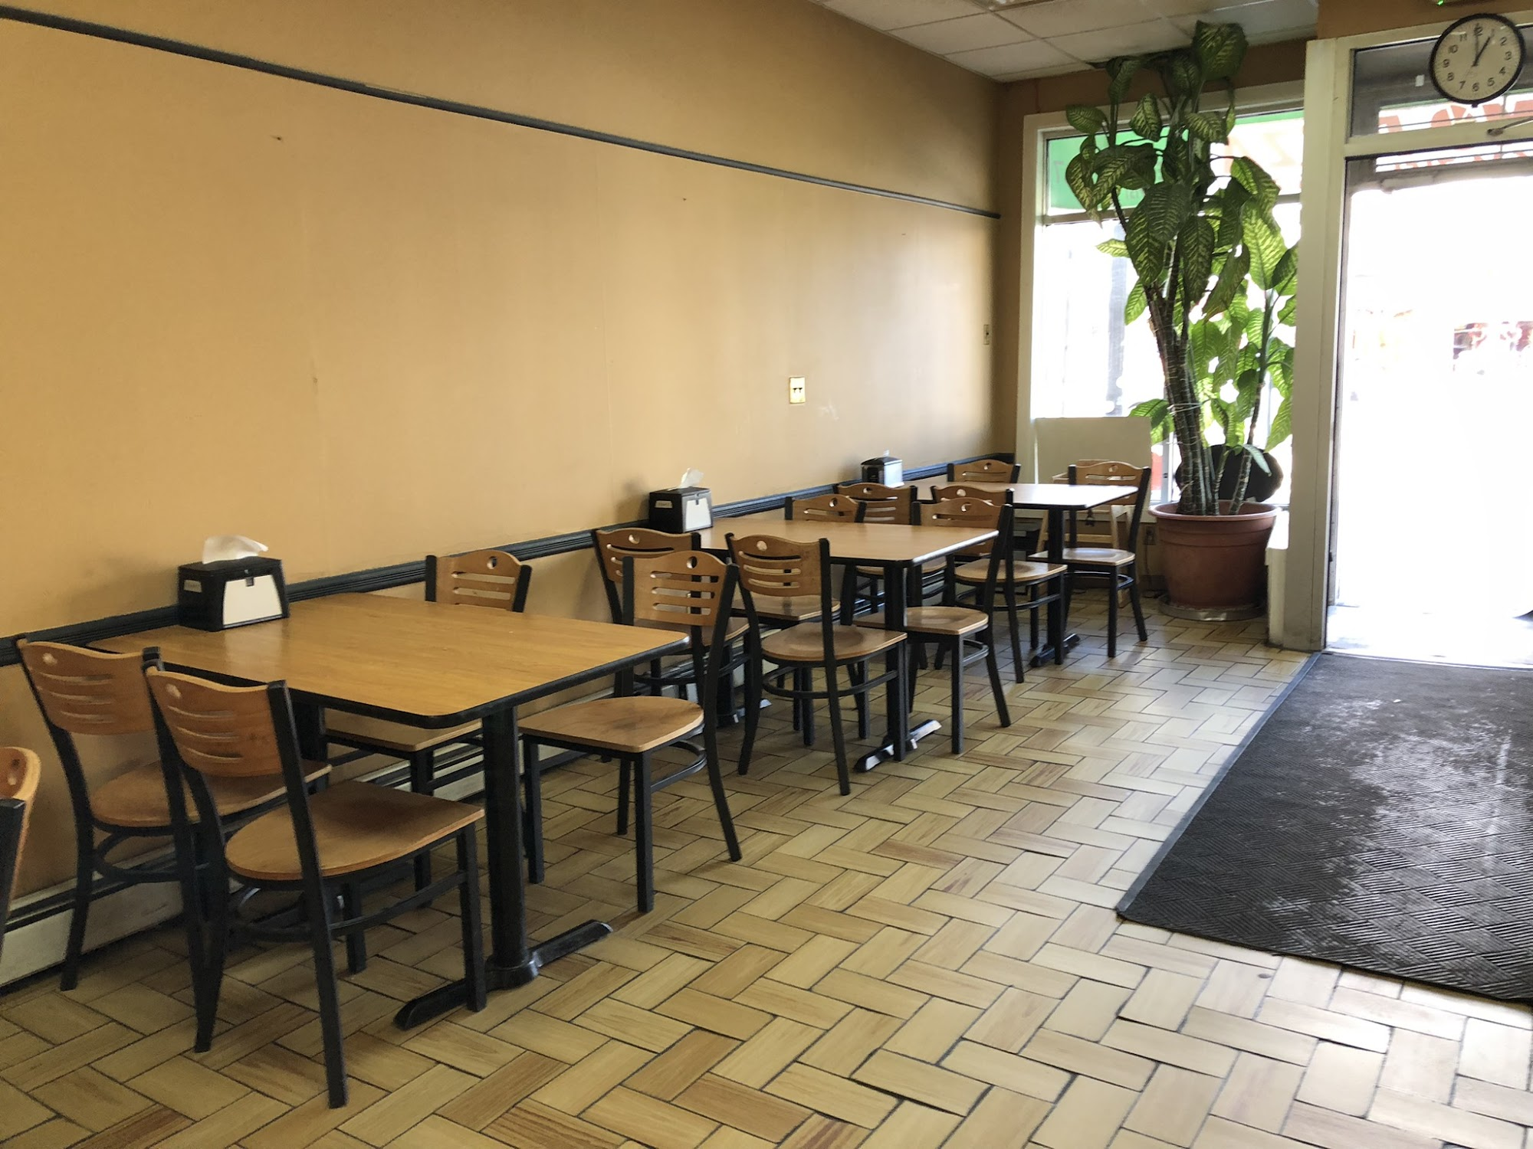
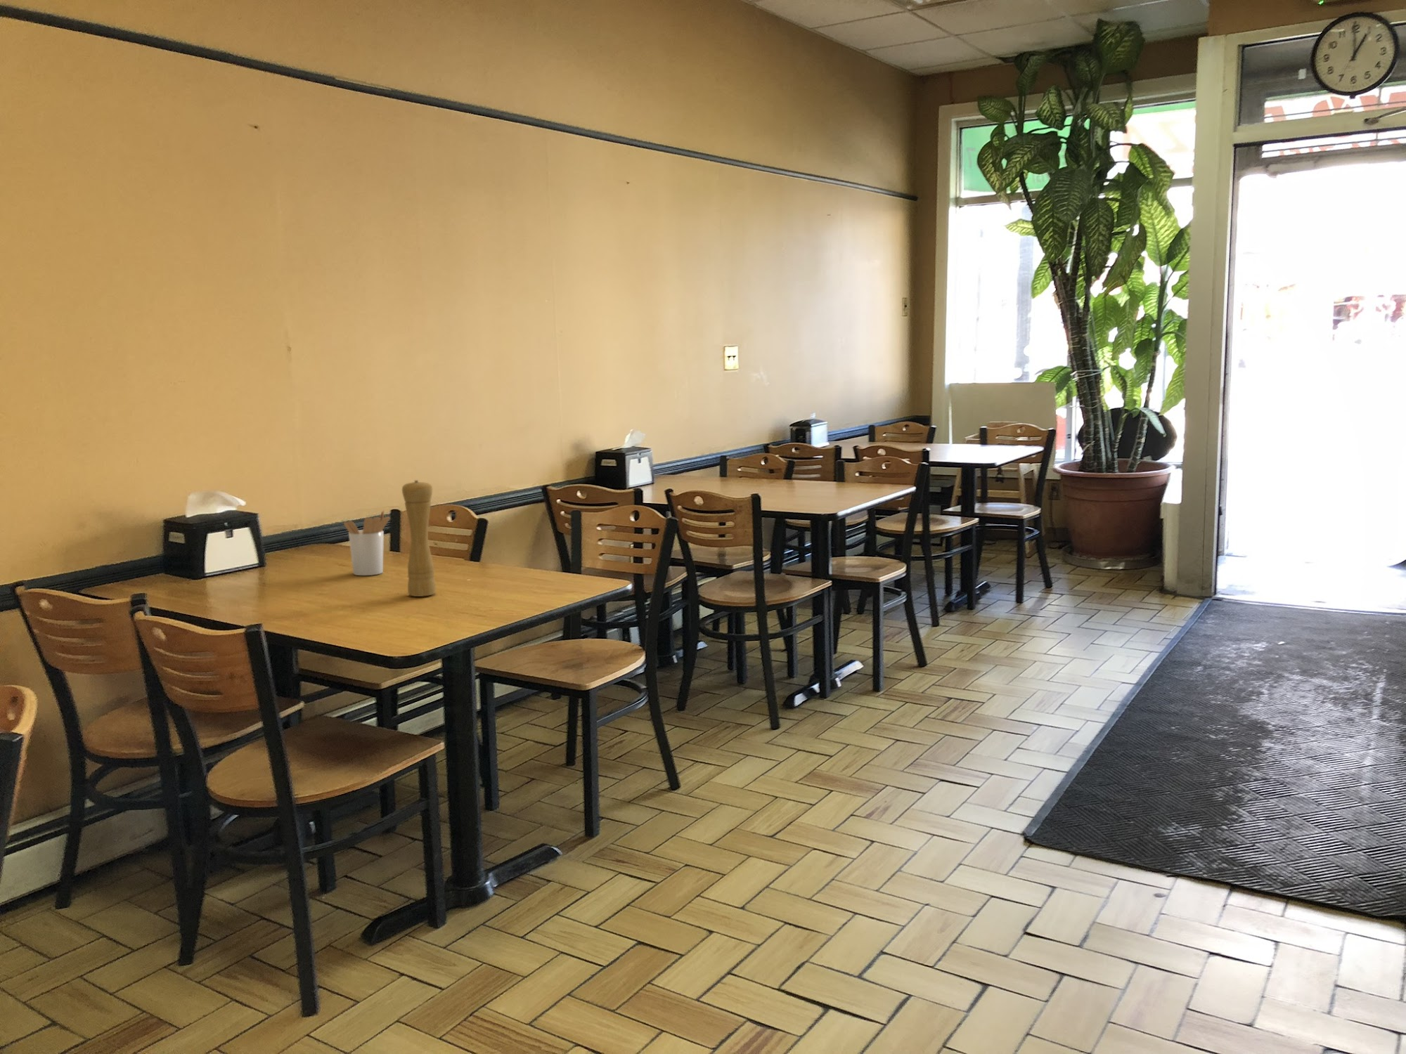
+ pepper mill [402,479,436,597]
+ utensil holder [343,509,391,576]
